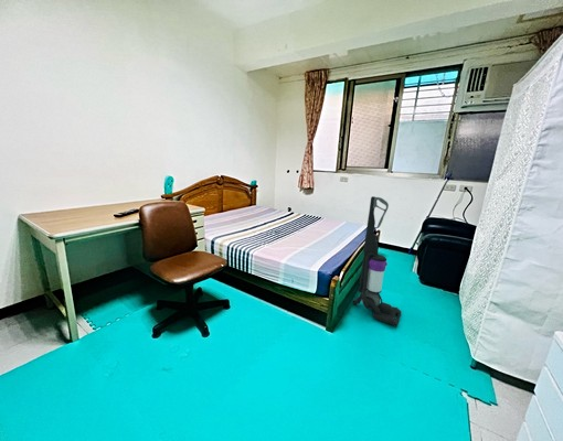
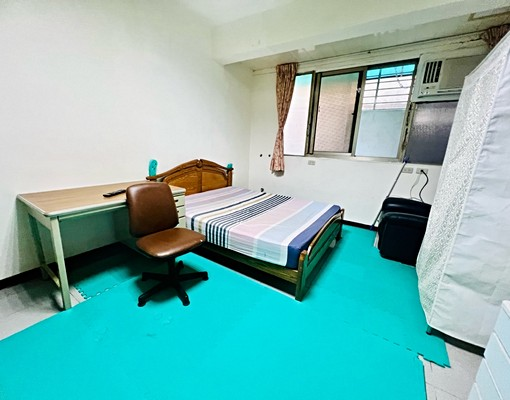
- vacuum cleaner [351,195,403,327]
